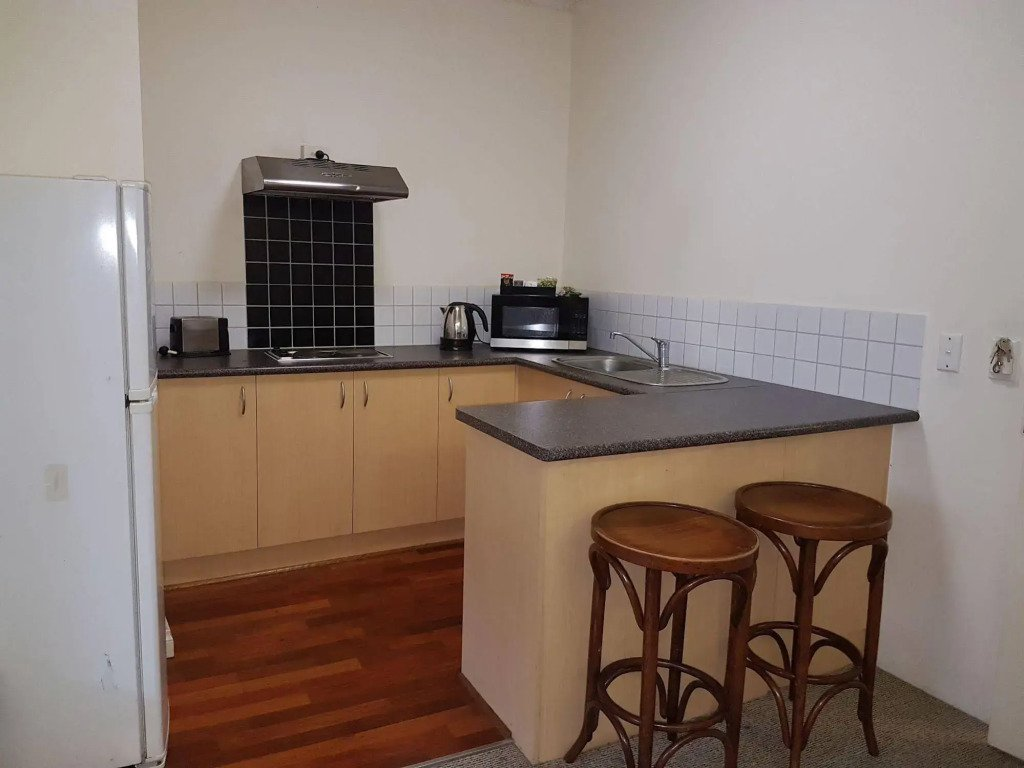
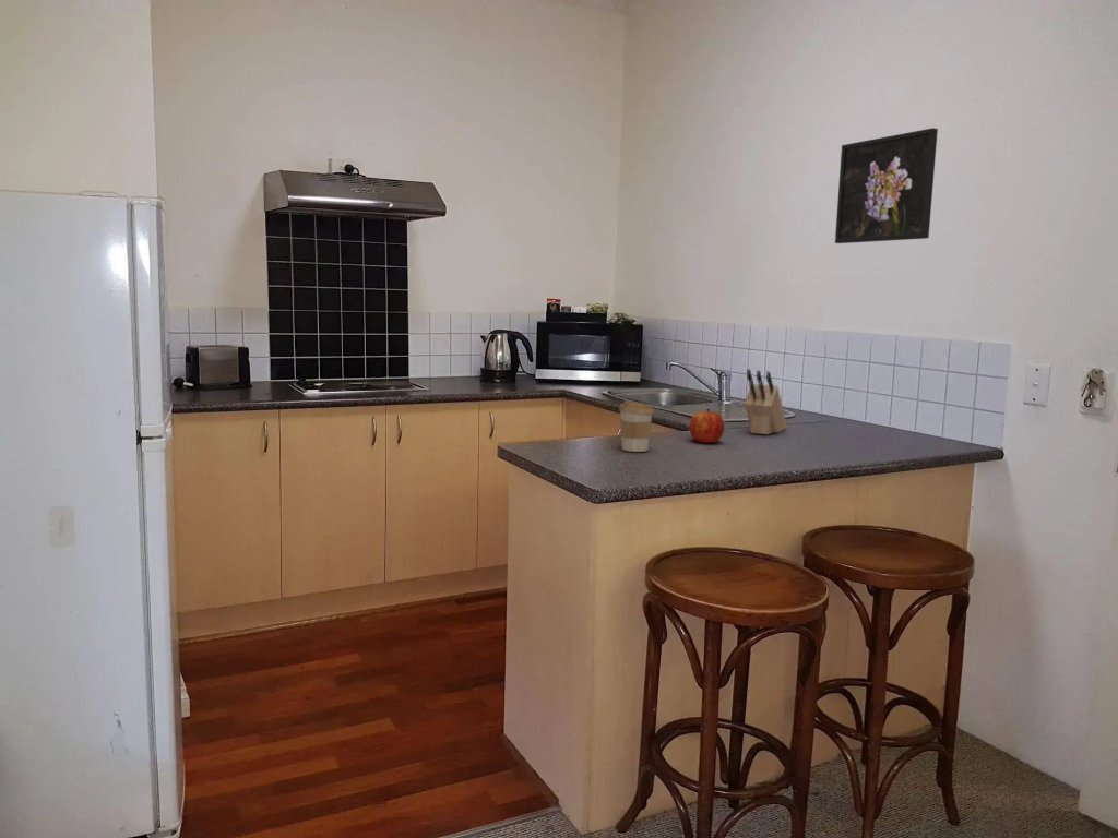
+ coffee cup [618,400,655,453]
+ apple [689,407,725,444]
+ knife block [744,368,788,435]
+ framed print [834,127,939,244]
